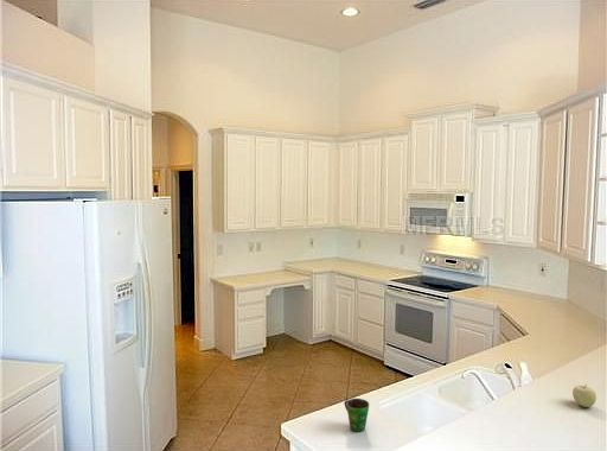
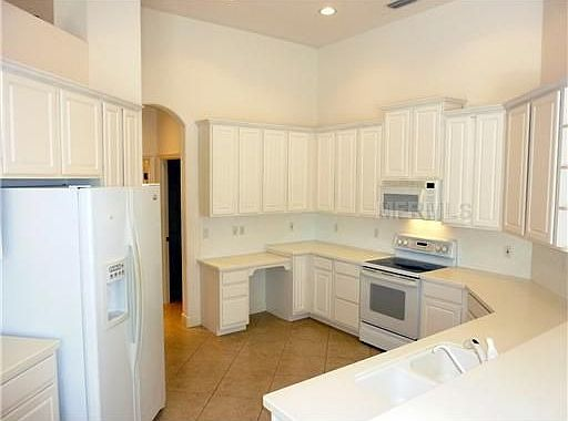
- fruit [571,383,598,408]
- cup [343,398,370,432]
